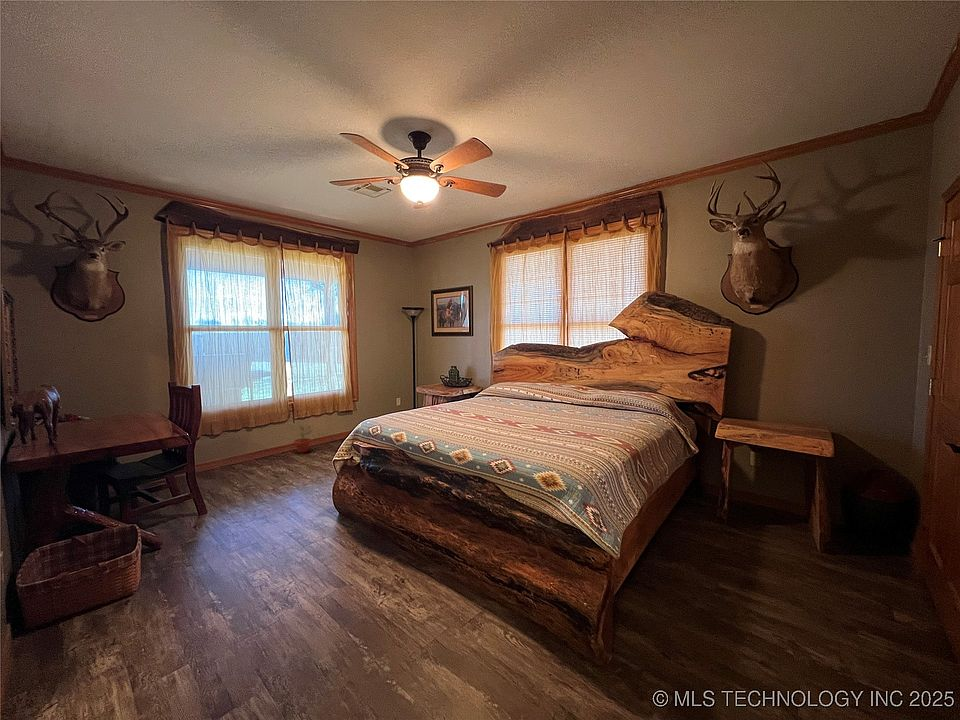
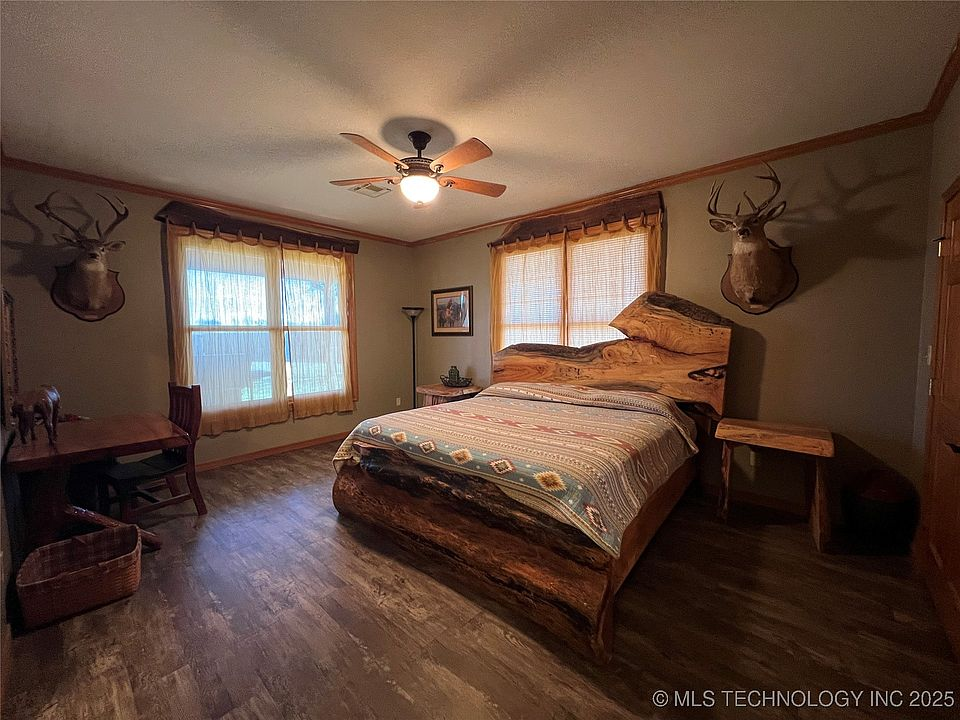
- potted plant [292,424,313,454]
